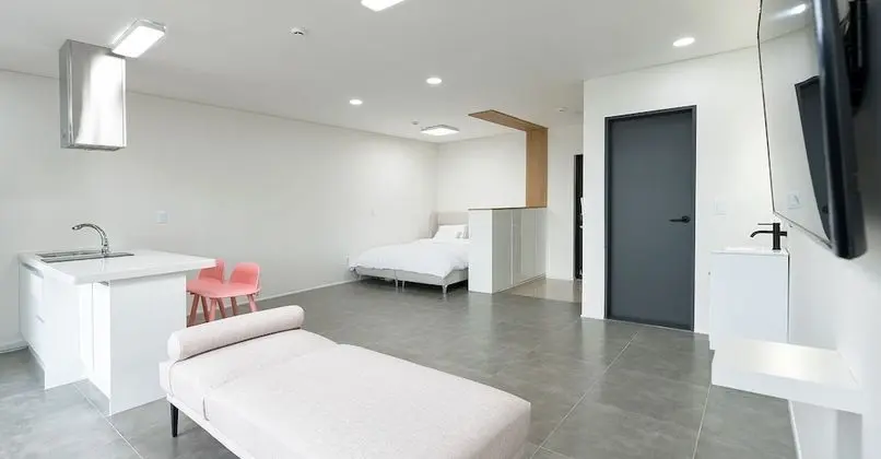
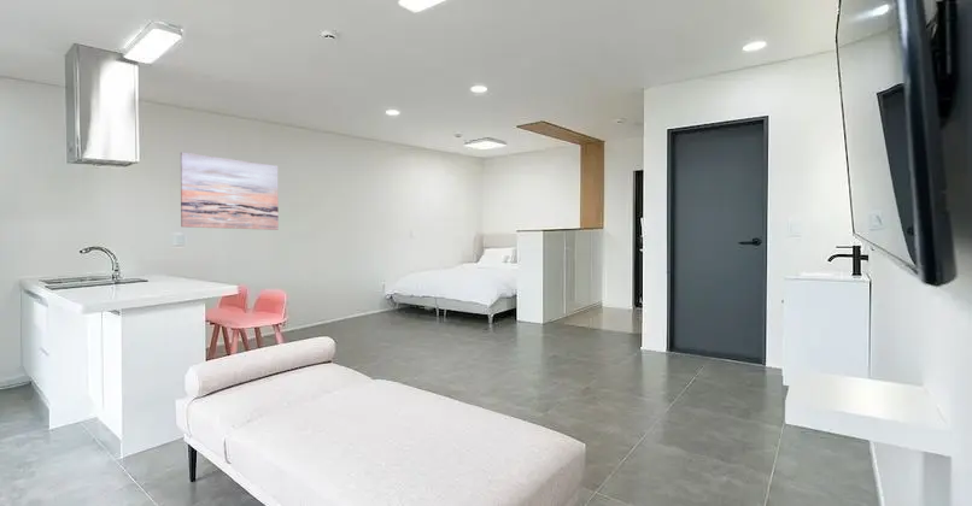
+ wall art [180,151,280,231]
